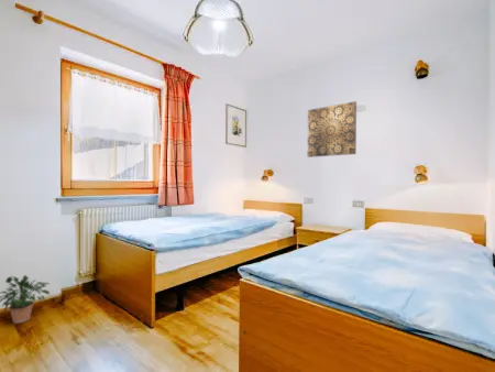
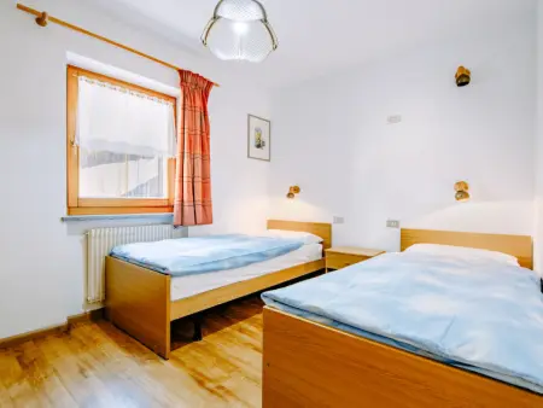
- wall art [307,100,358,158]
- potted plant [0,274,51,325]
